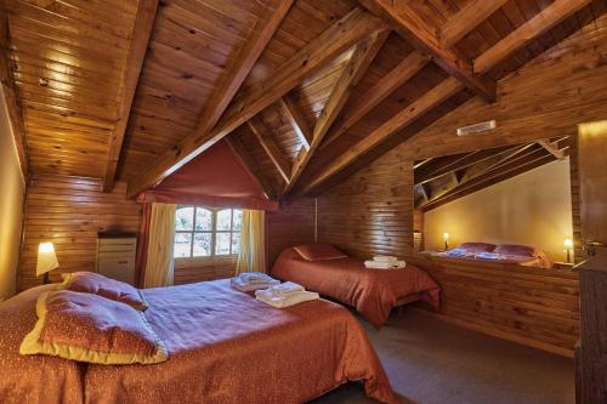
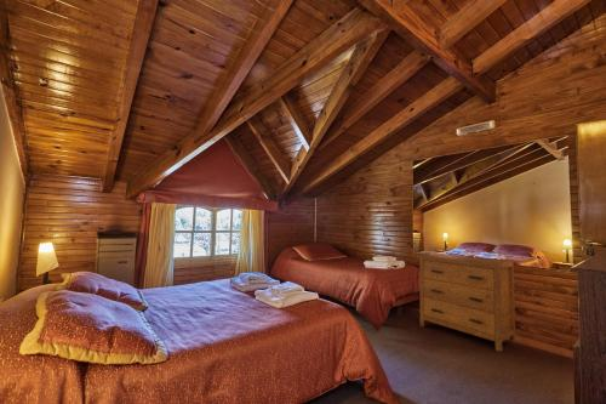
+ dresser [418,252,516,353]
